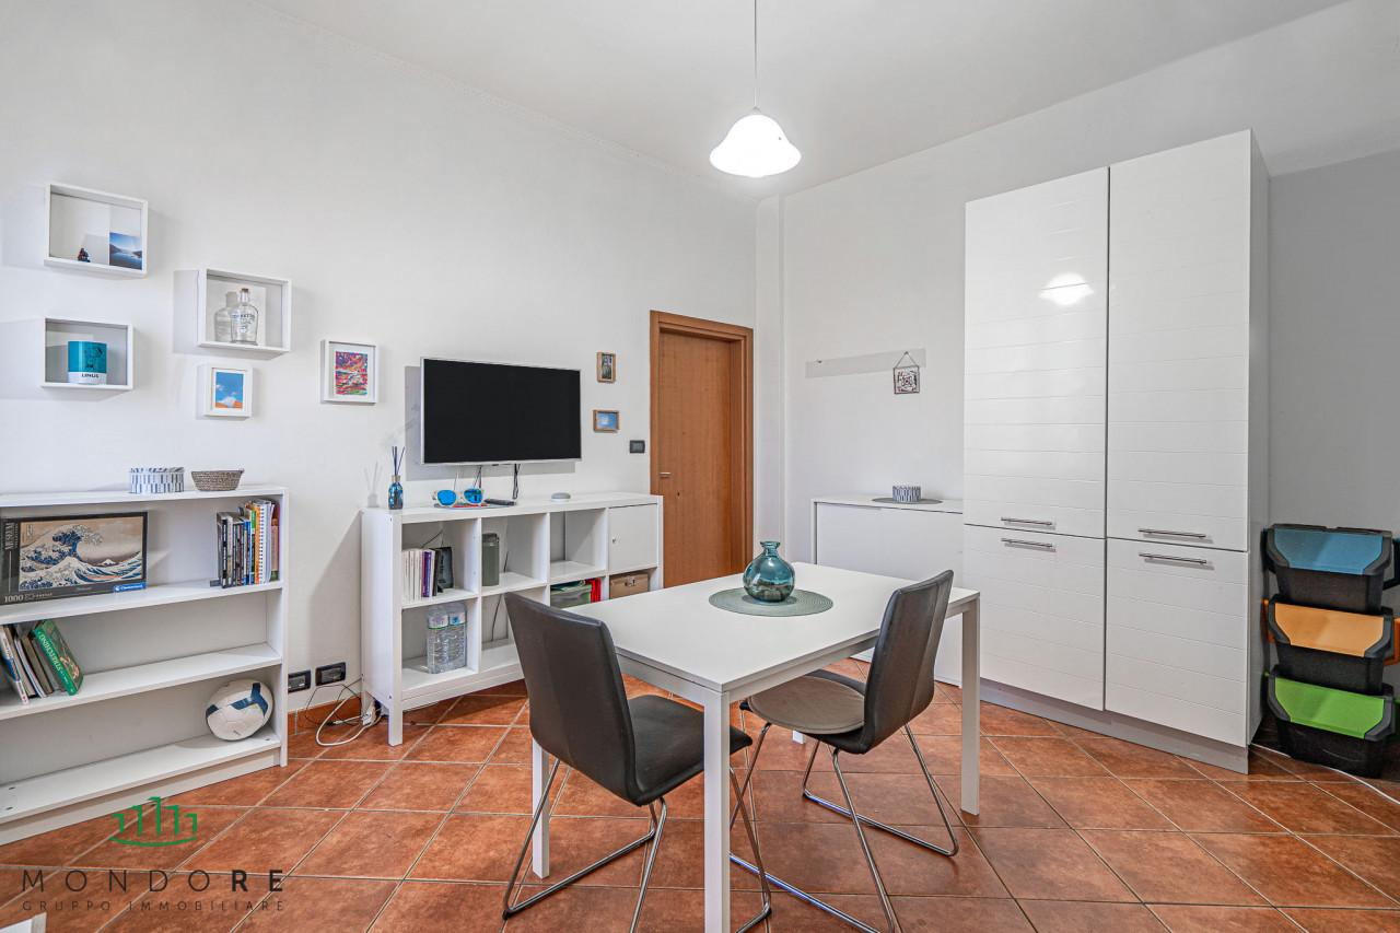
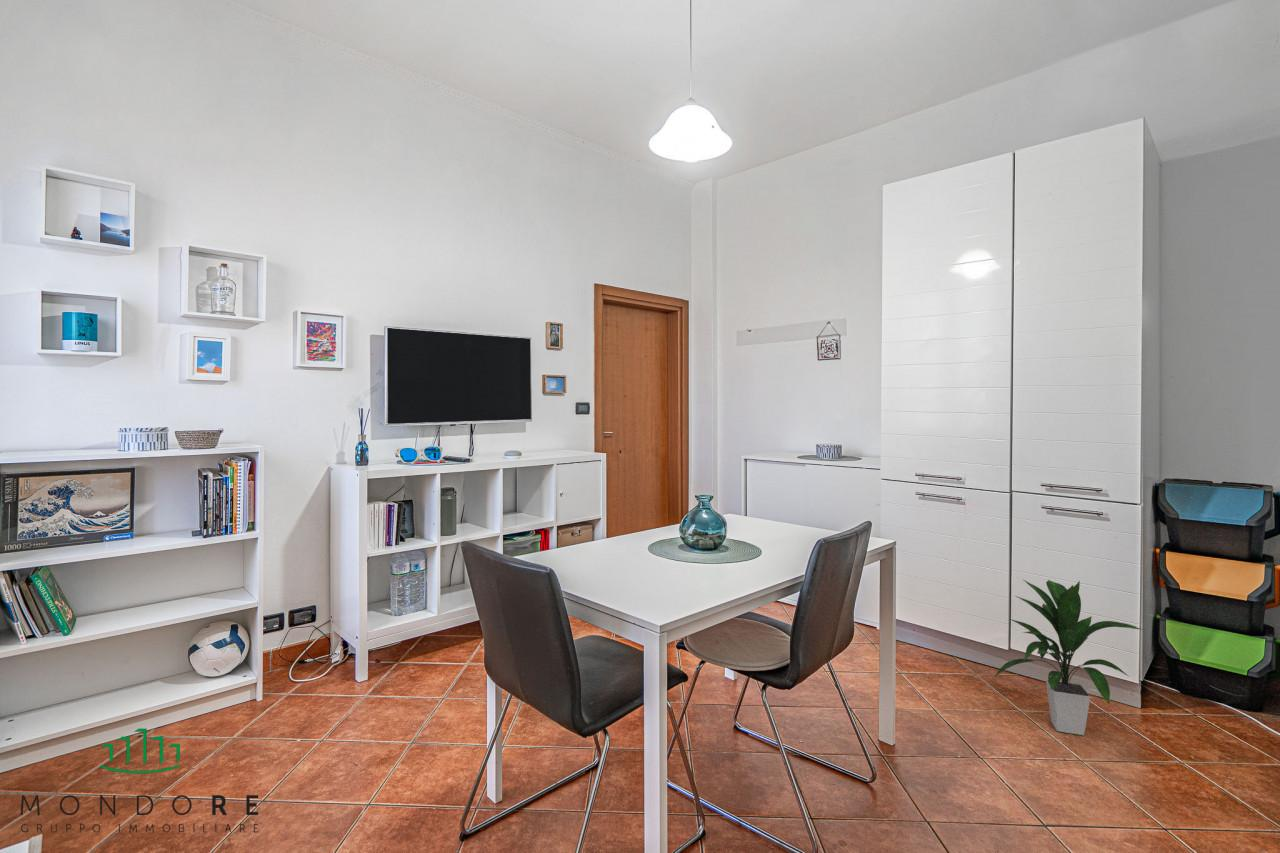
+ indoor plant [990,578,1144,736]
